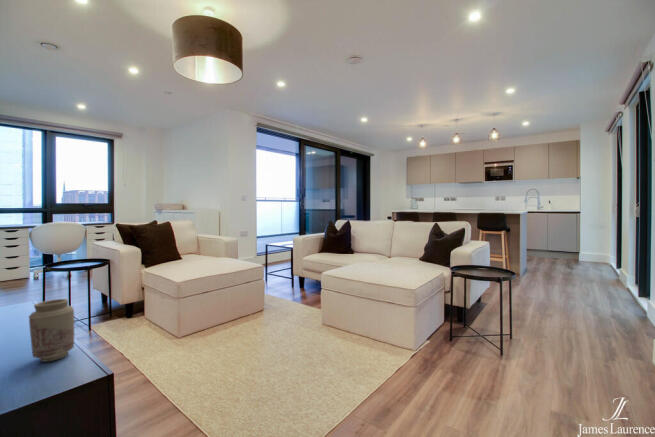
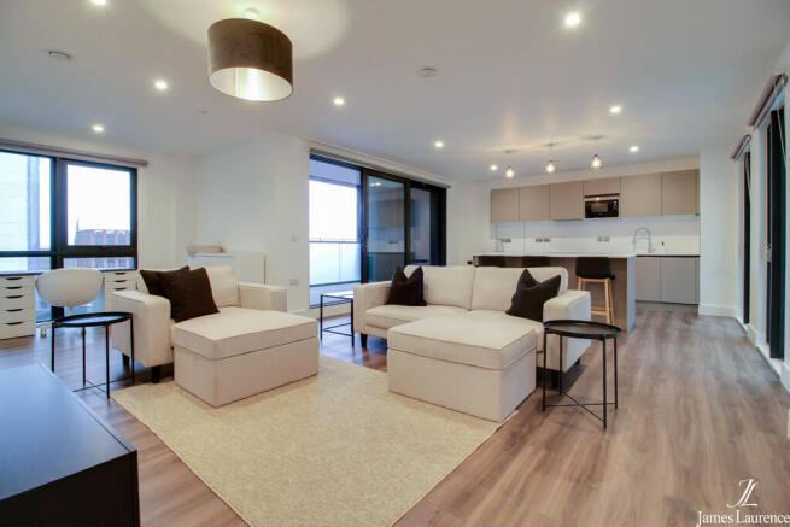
- vase [28,298,75,363]
